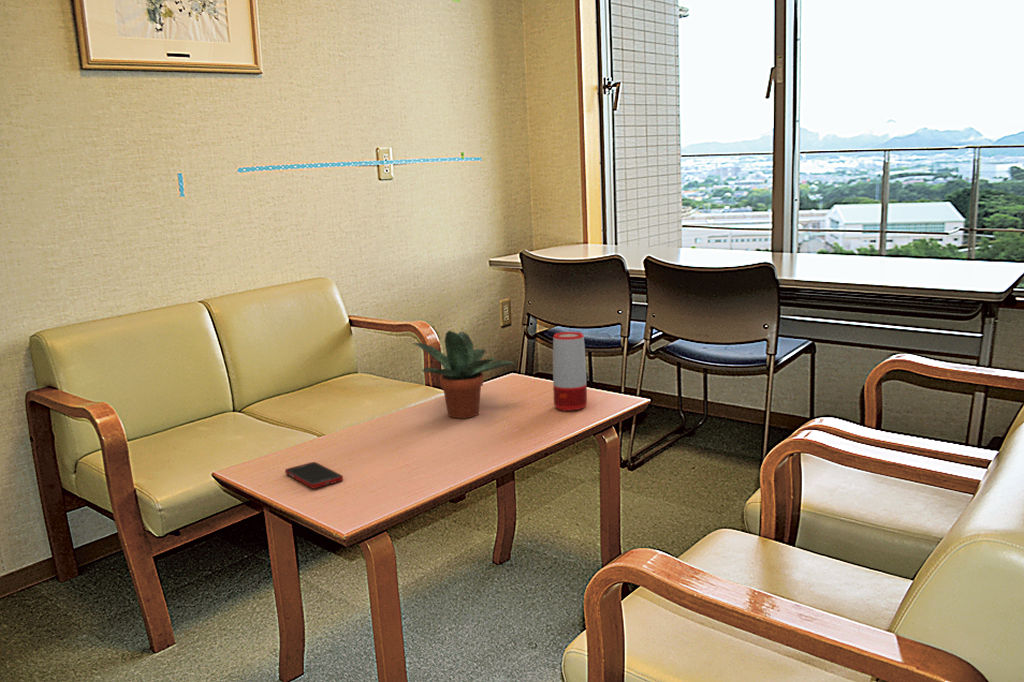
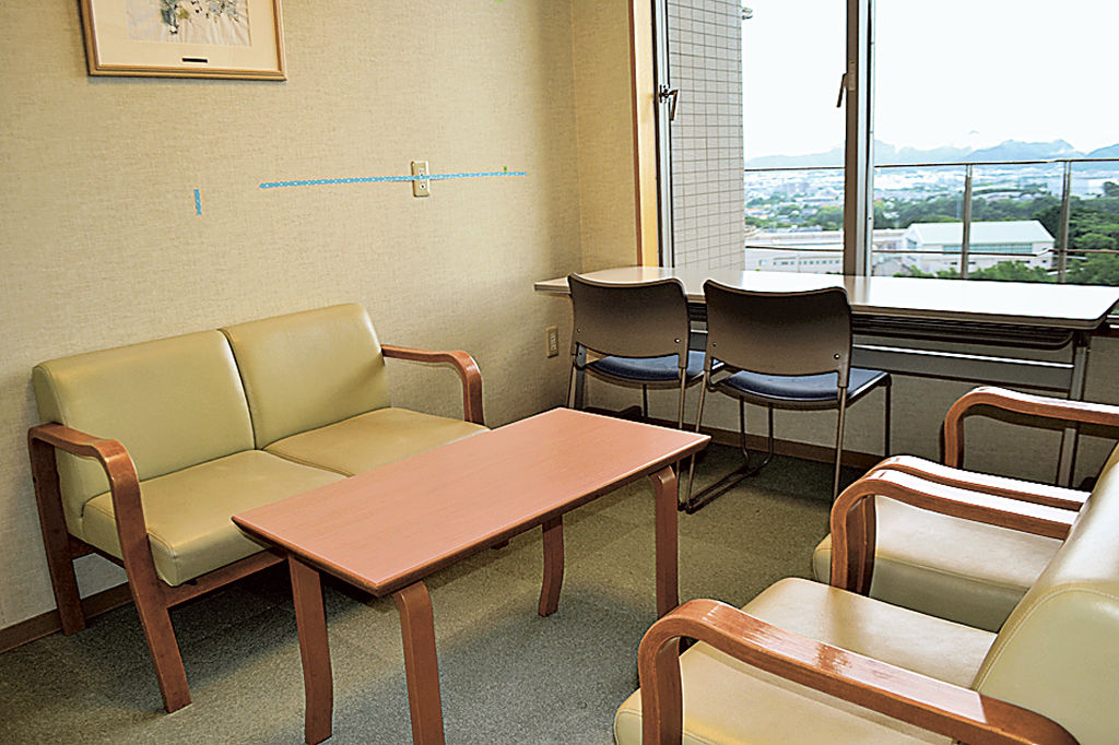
- cell phone [284,461,344,489]
- speaker [552,331,588,412]
- potted plant [412,330,517,419]
